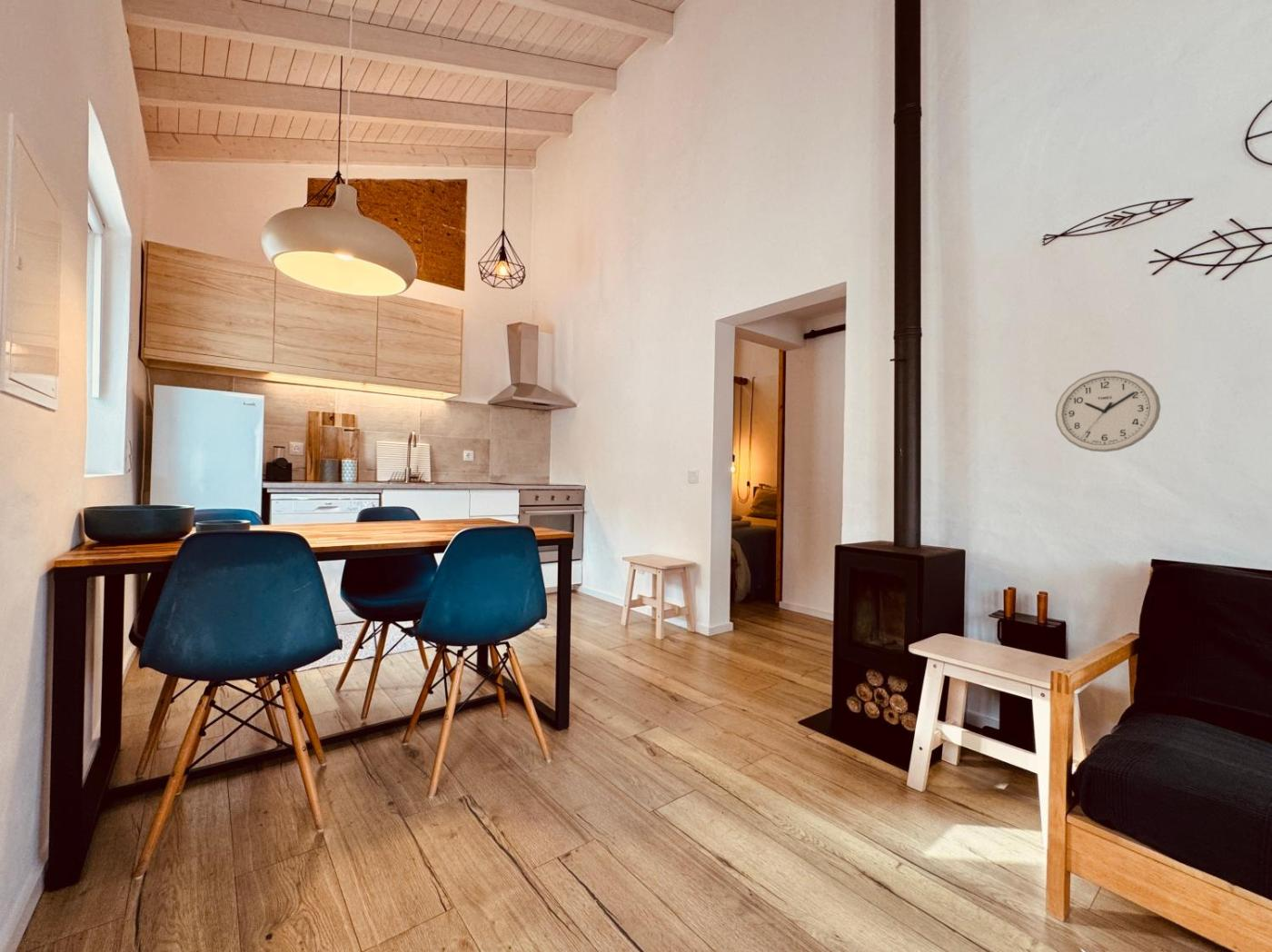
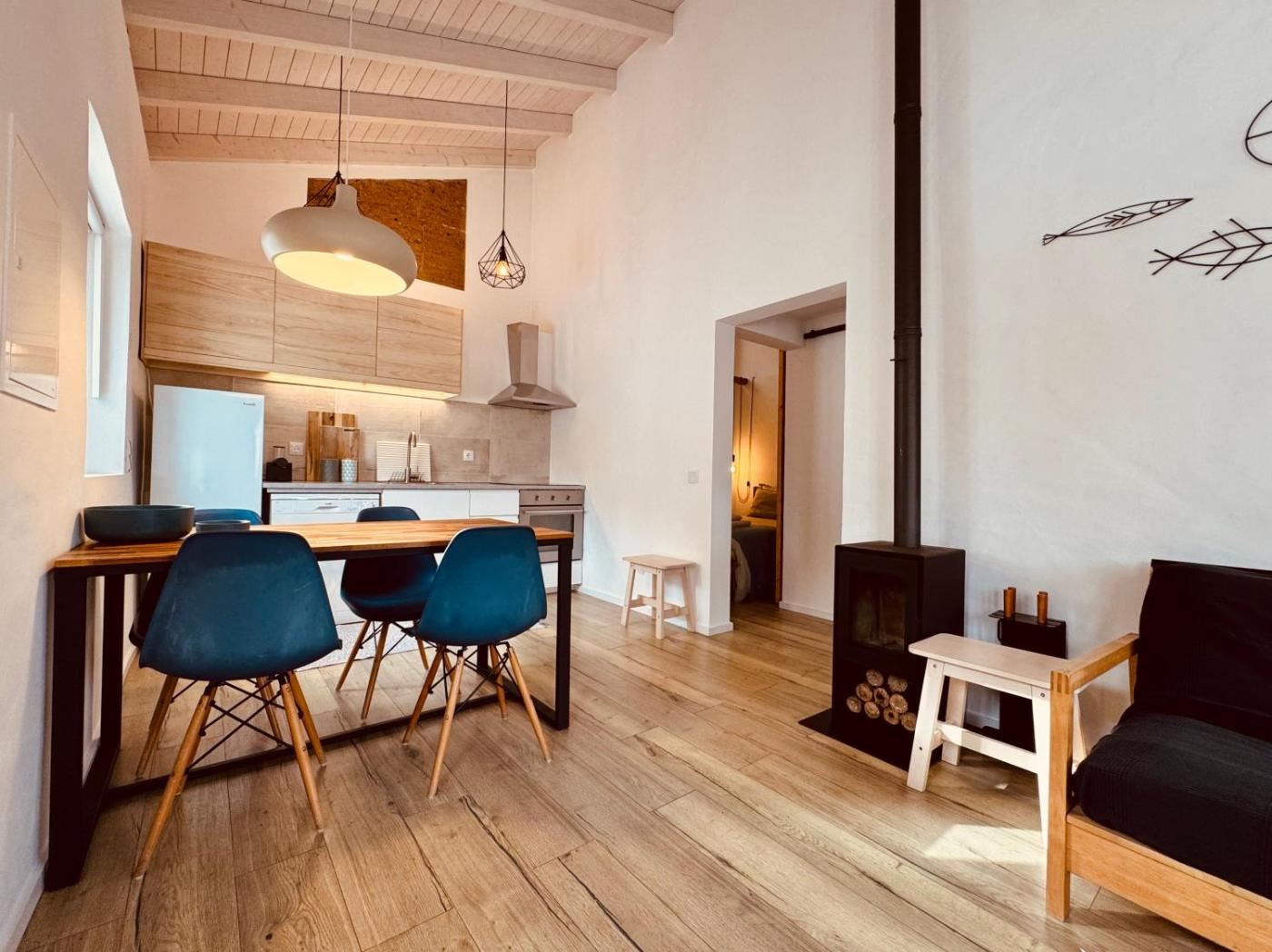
- wall clock [1054,370,1161,453]
